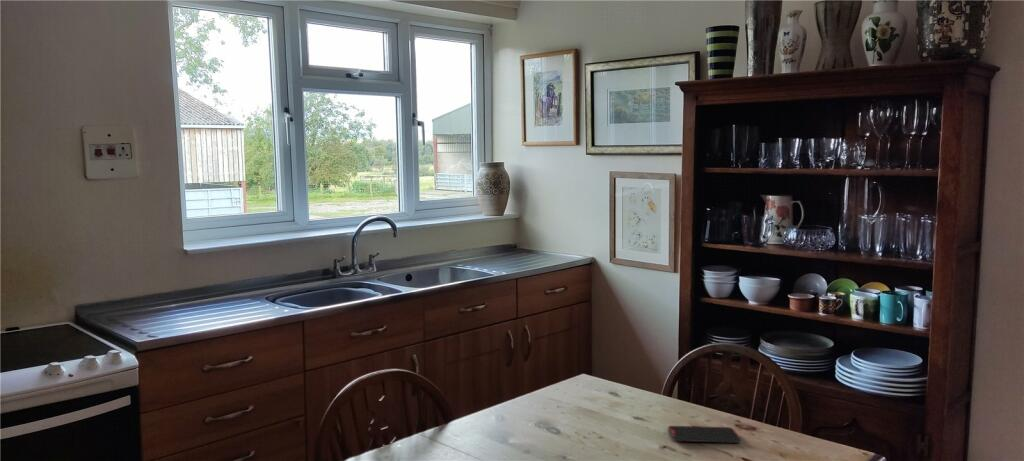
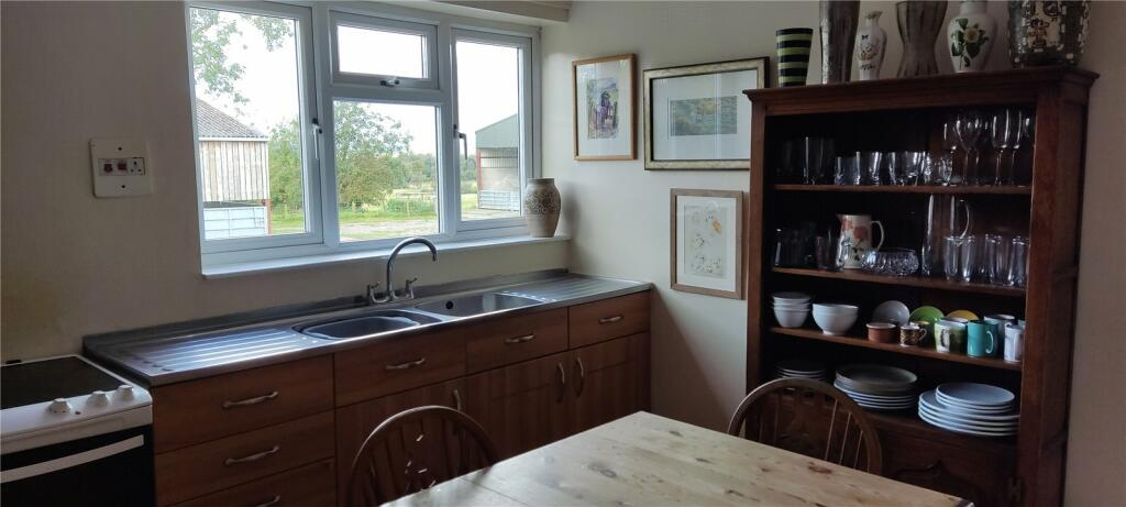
- smartphone [667,425,741,444]
